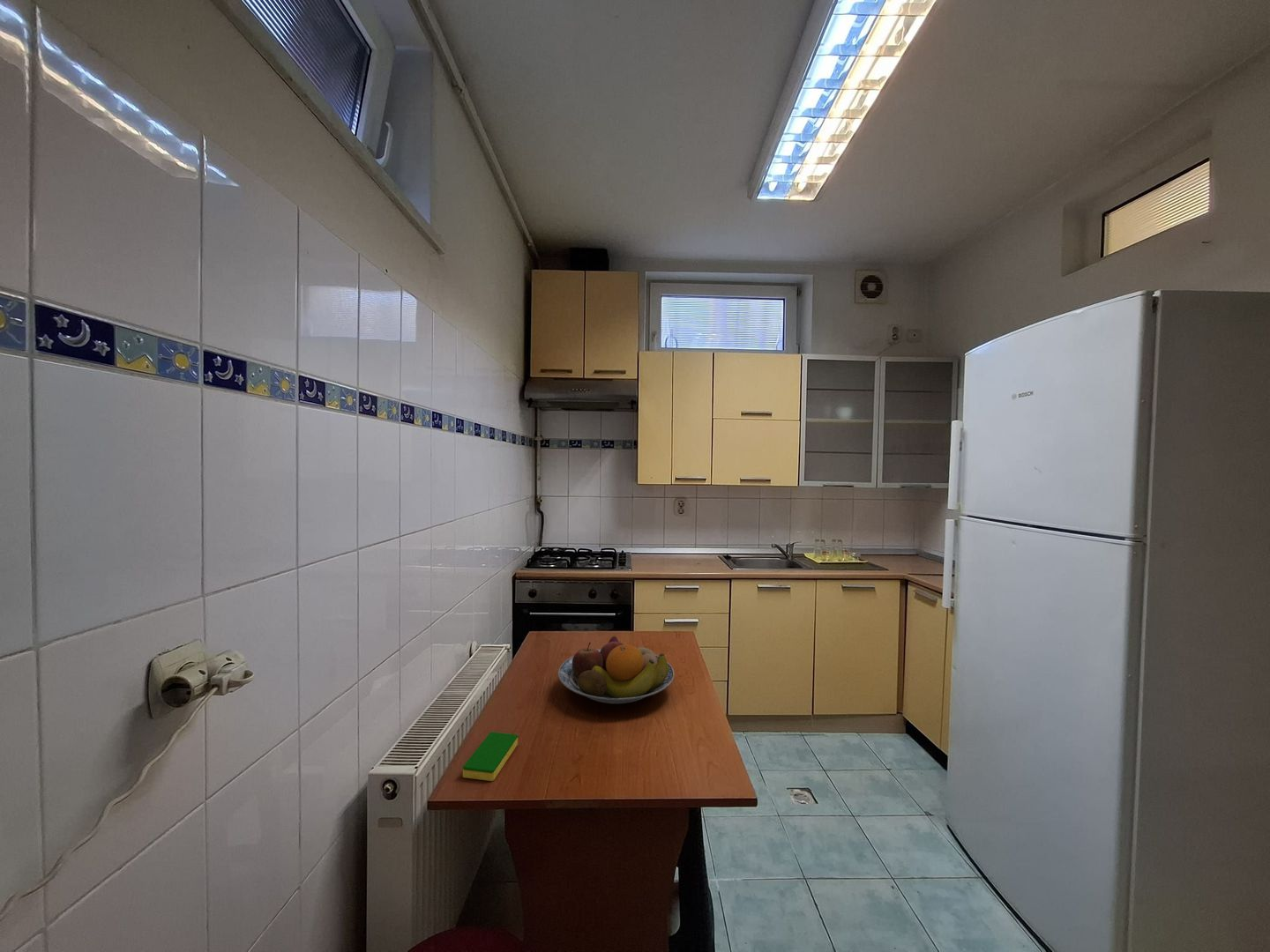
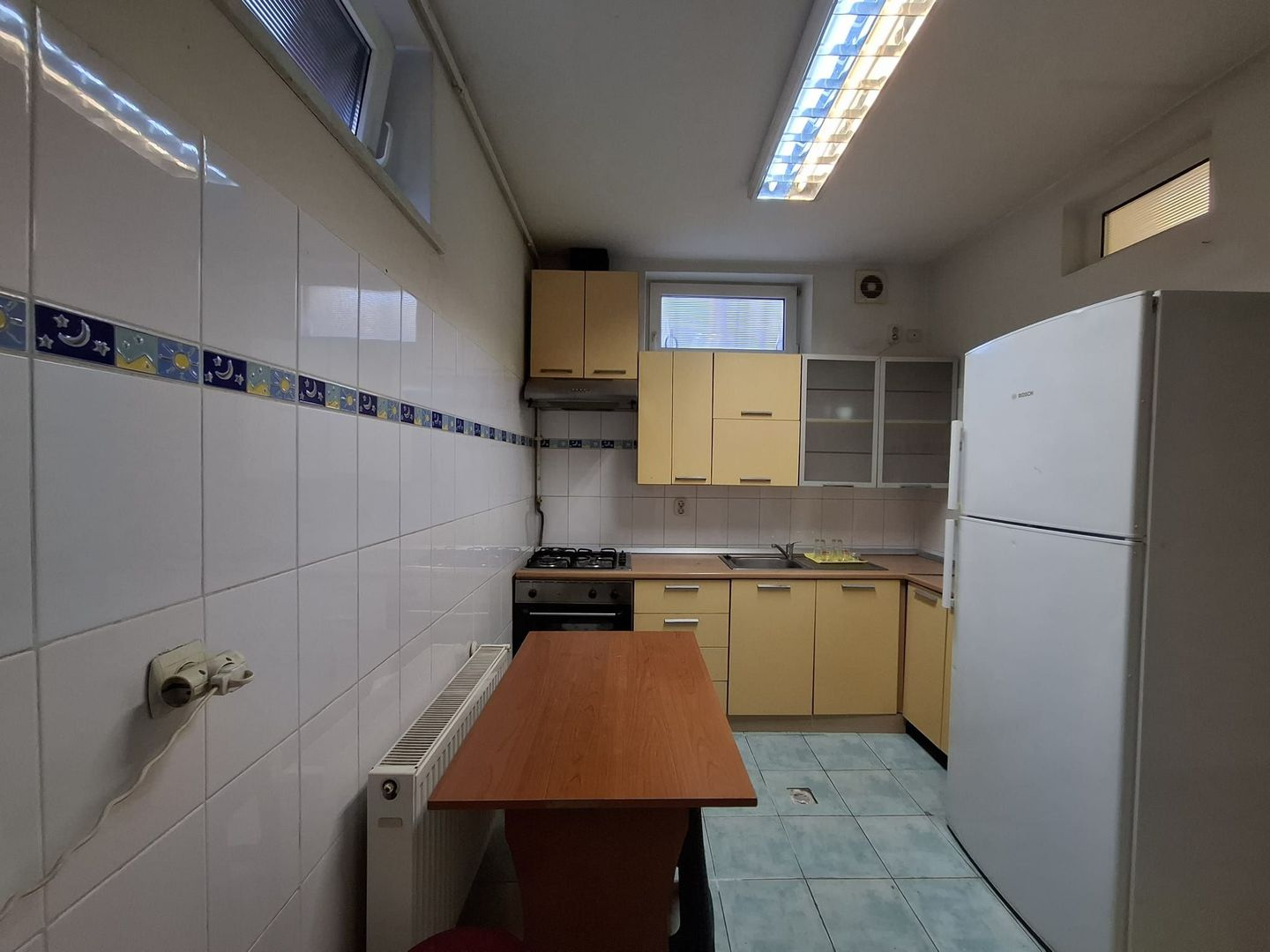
- dish sponge [462,731,519,782]
- fruit bowl [557,636,675,705]
